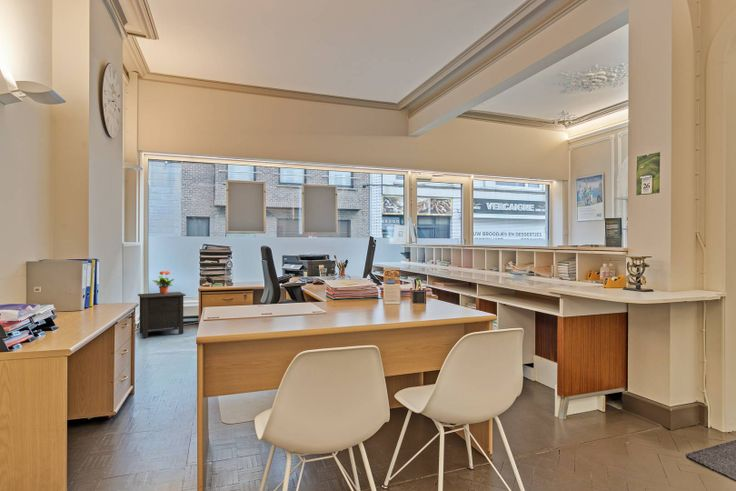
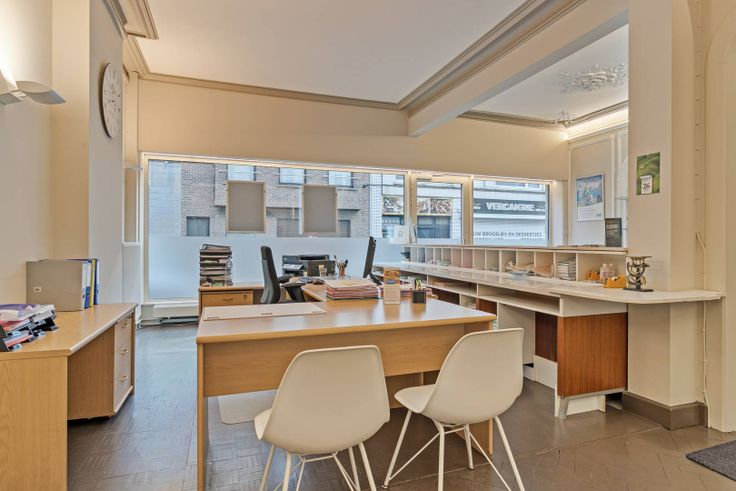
- nightstand [137,291,187,339]
- potted plant [152,270,175,294]
